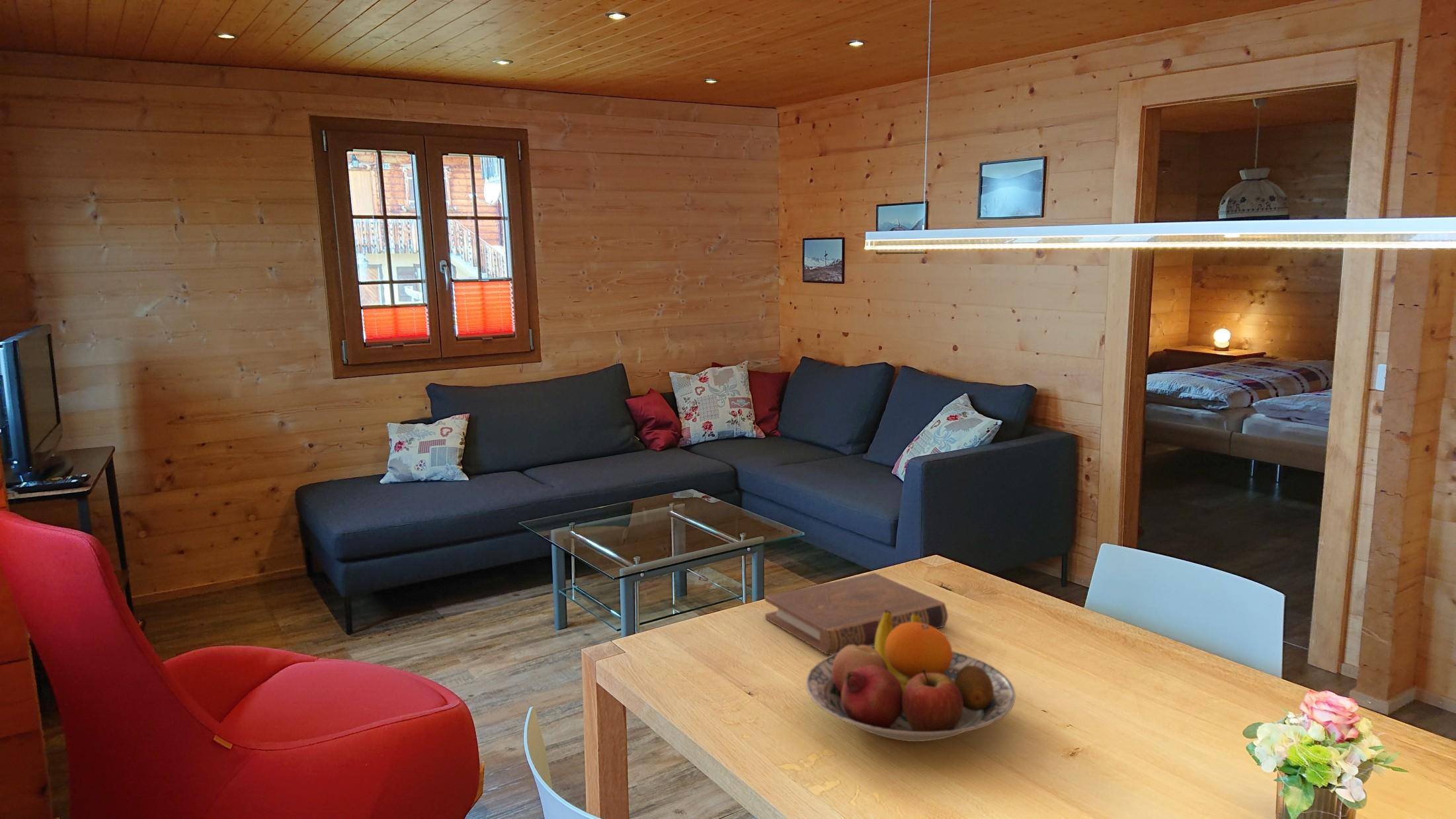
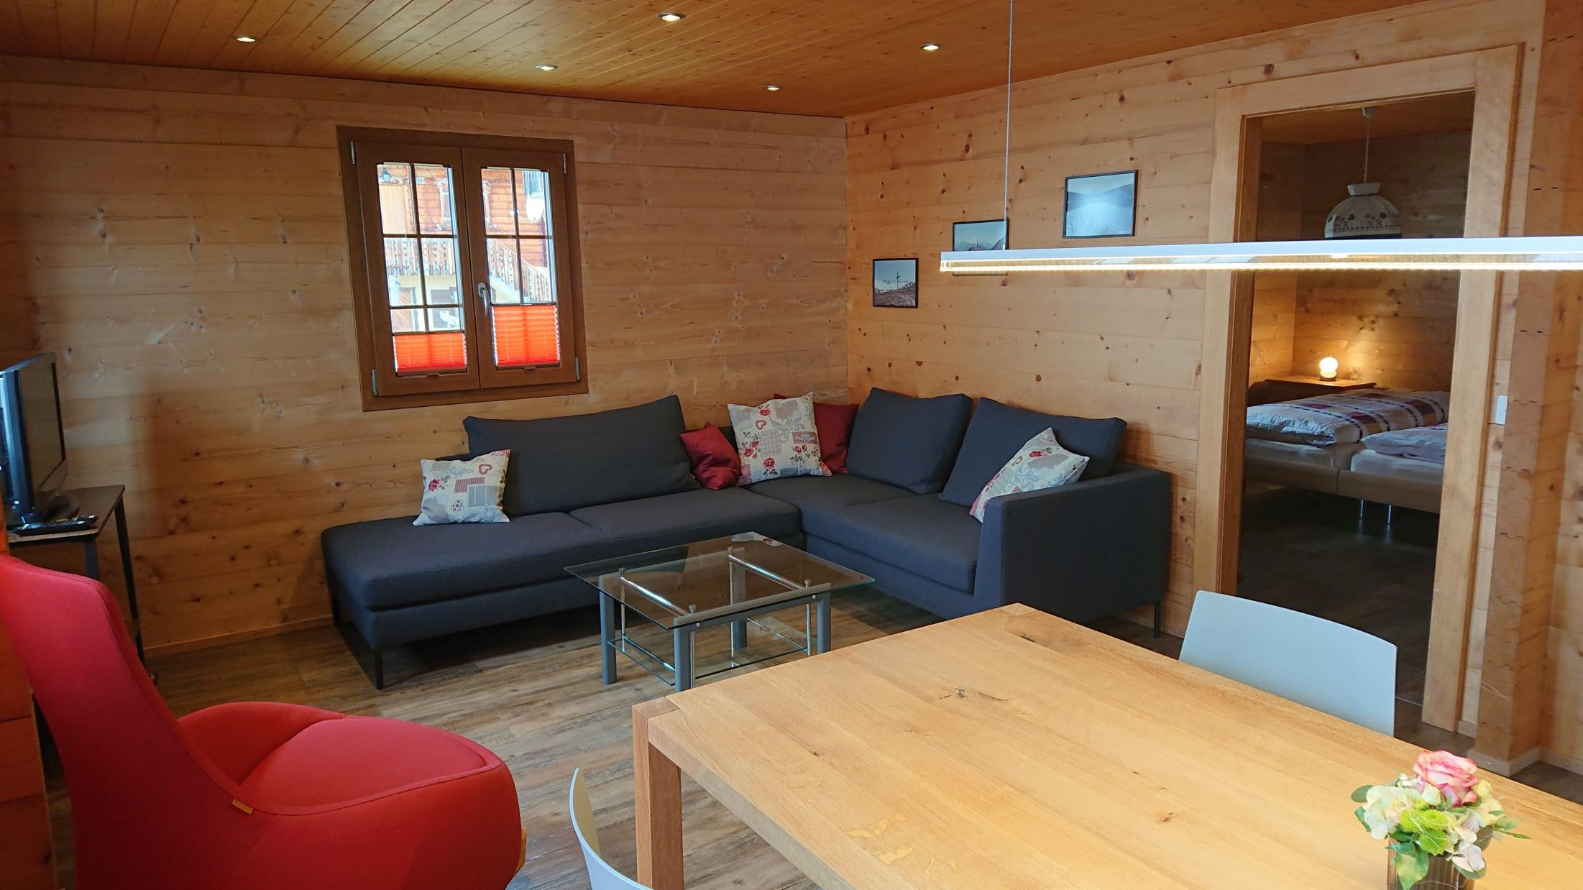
- book [764,572,949,656]
- fruit bowl [805,610,1016,742]
